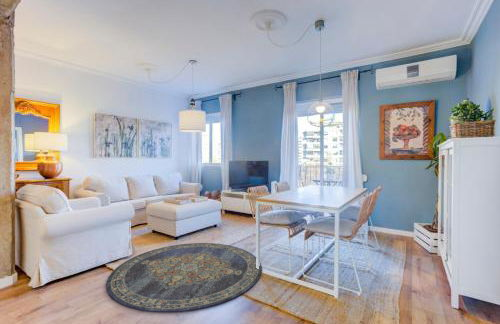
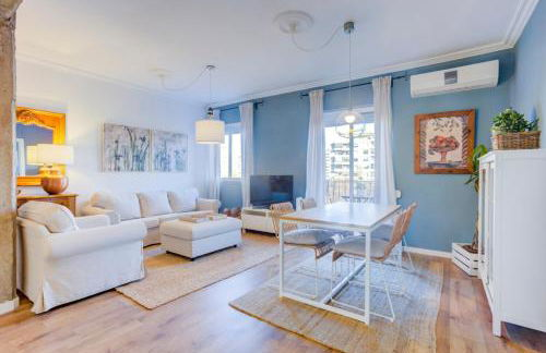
- rug [105,242,263,313]
